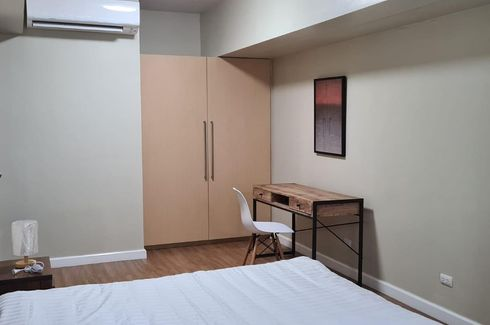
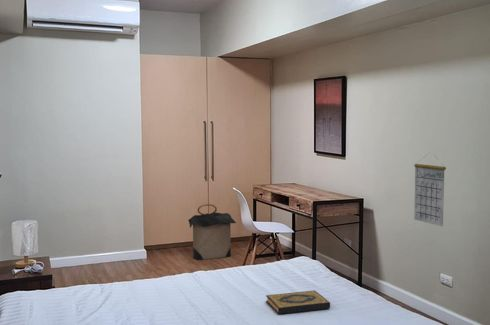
+ laundry hamper [187,203,237,261]
+ hardback book [265,290,331,315]
+ calendar [413,152,447,227]
